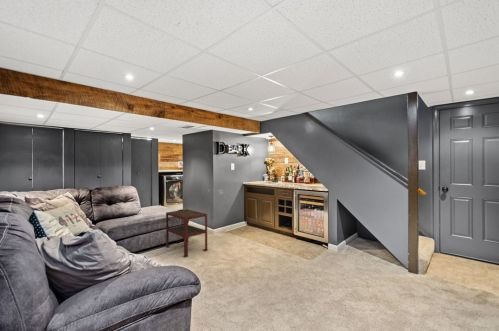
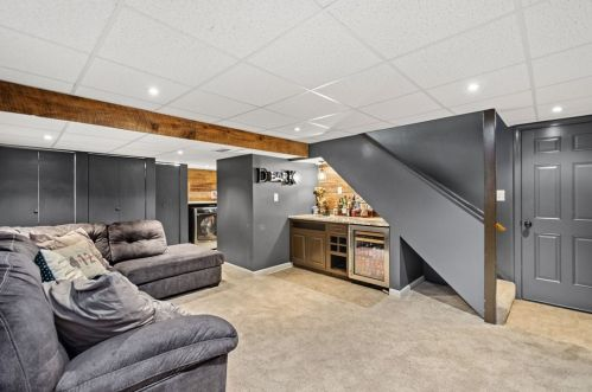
- side table [165,208,209,258]
